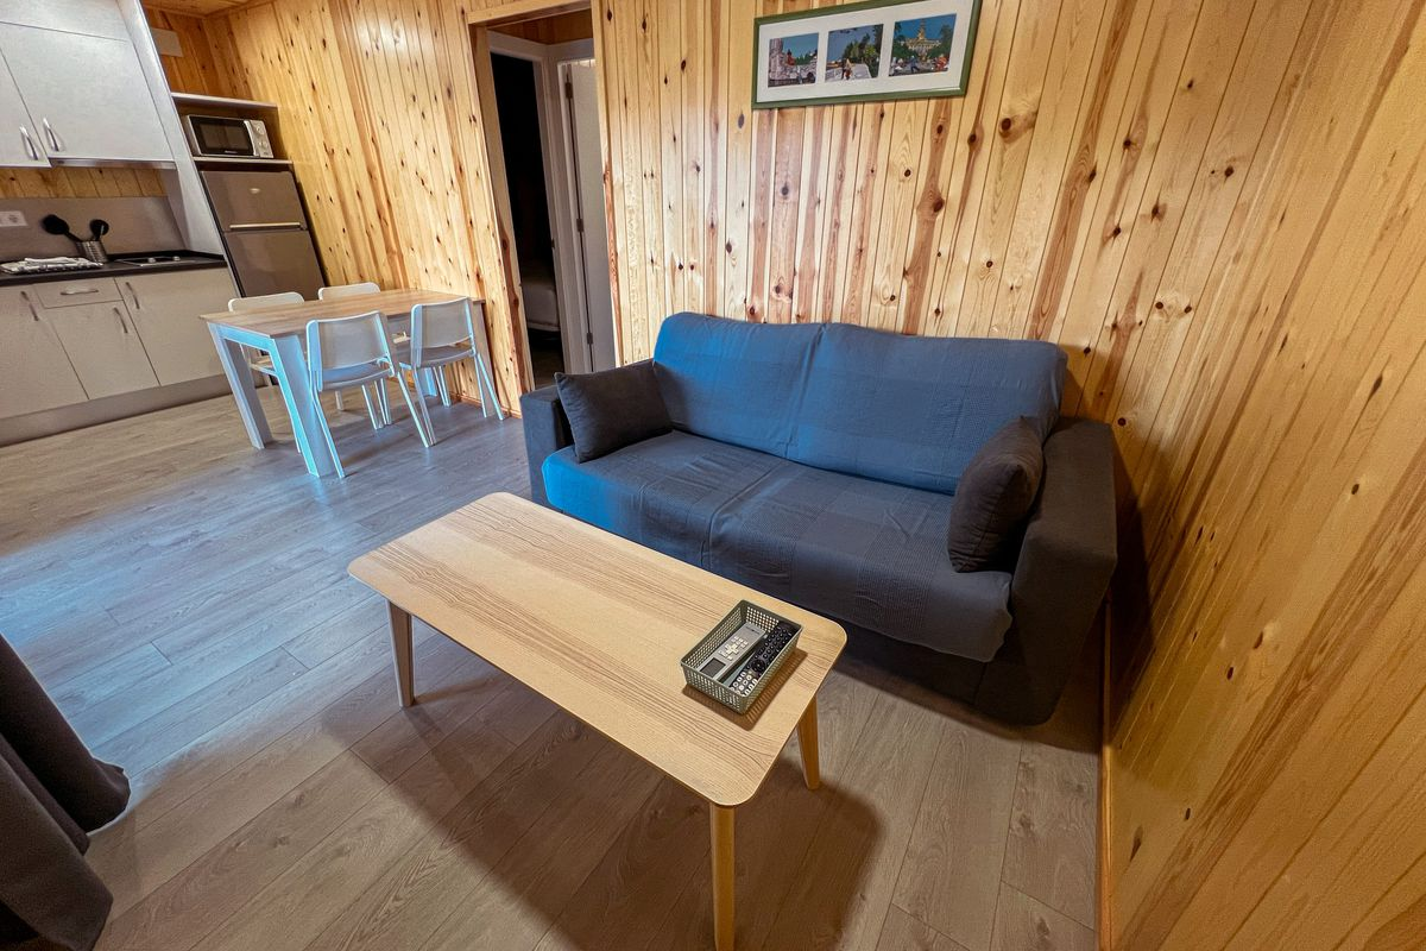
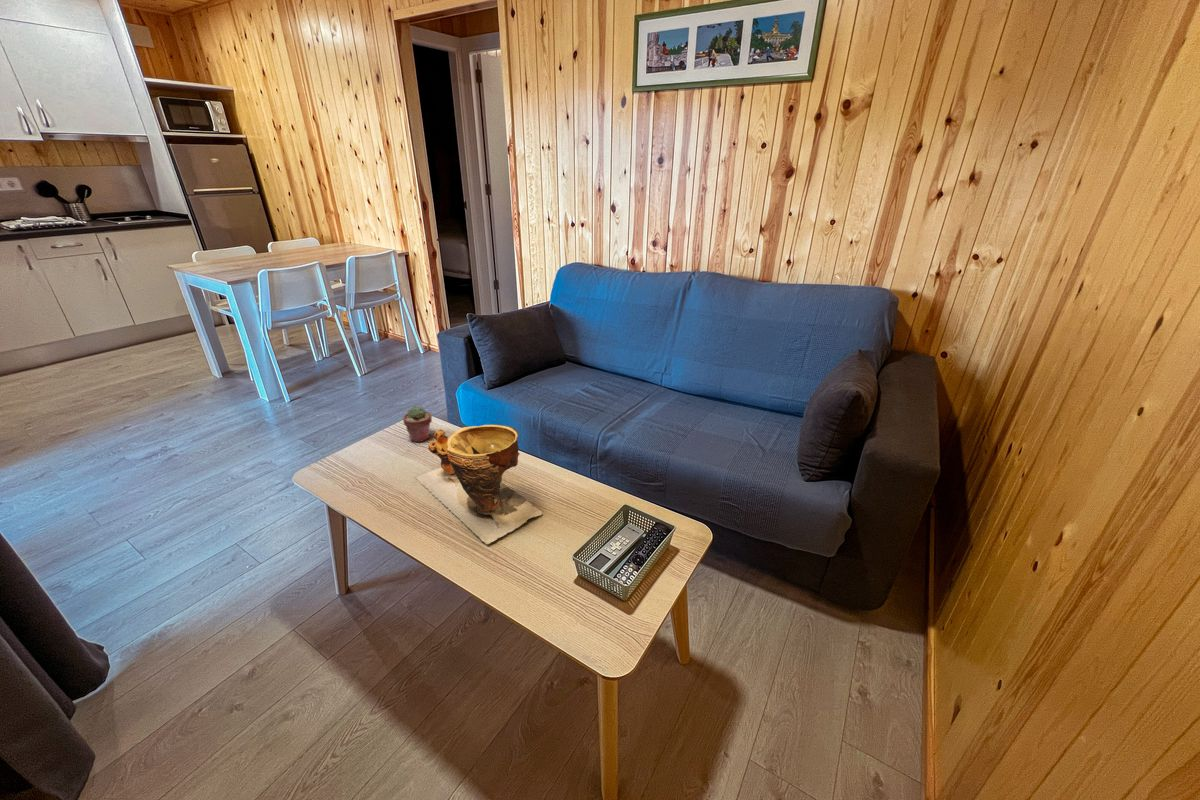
+ potted succulent [402,404,433,443]
+ clay pot [414,423,543,545]
